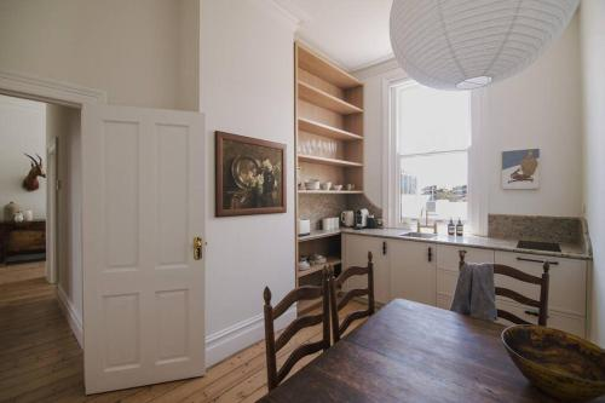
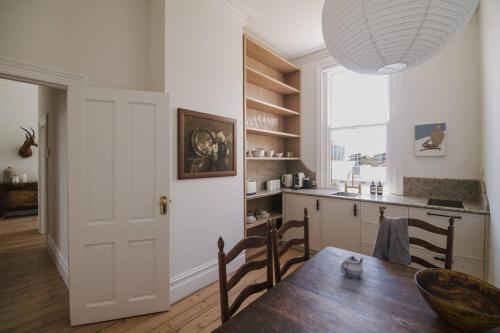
+ teapot [340,255,365,279]
